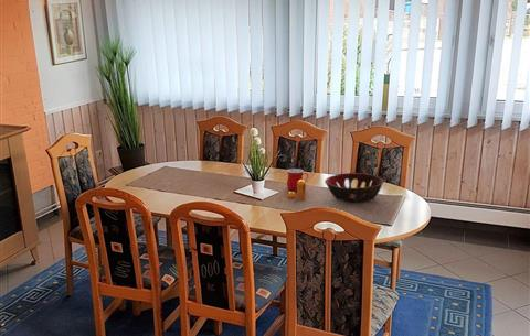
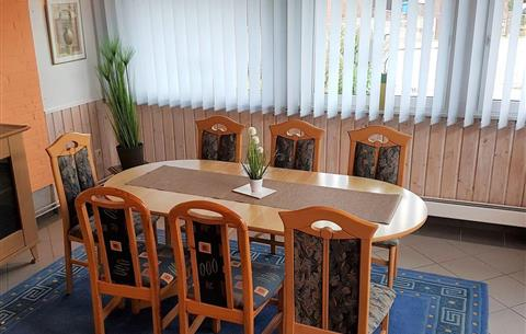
- decorative bowl [324,172,385,204]
- mug [286,167,309,192]
- pepper shaker [286,178,307,200]
